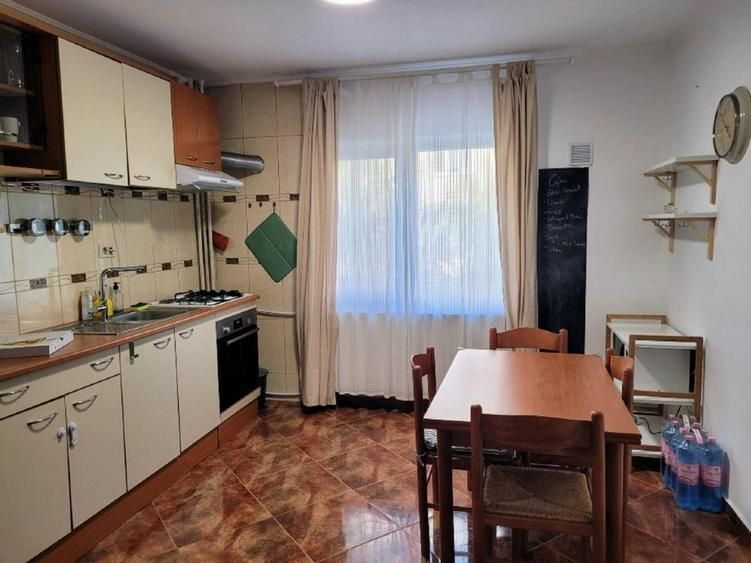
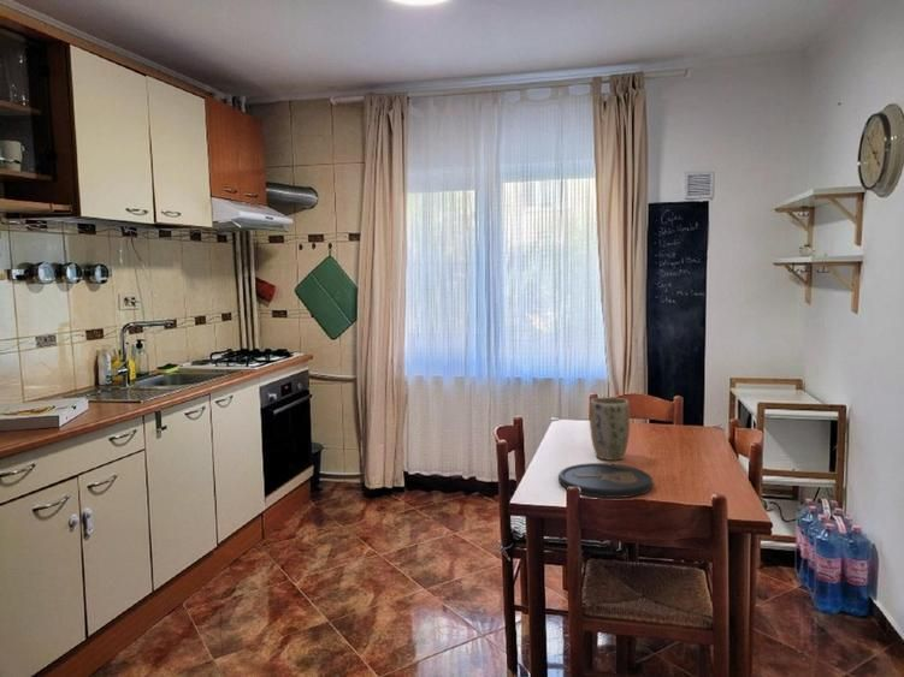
+ plant pot [589,396,631,462]
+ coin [557,462,654,499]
